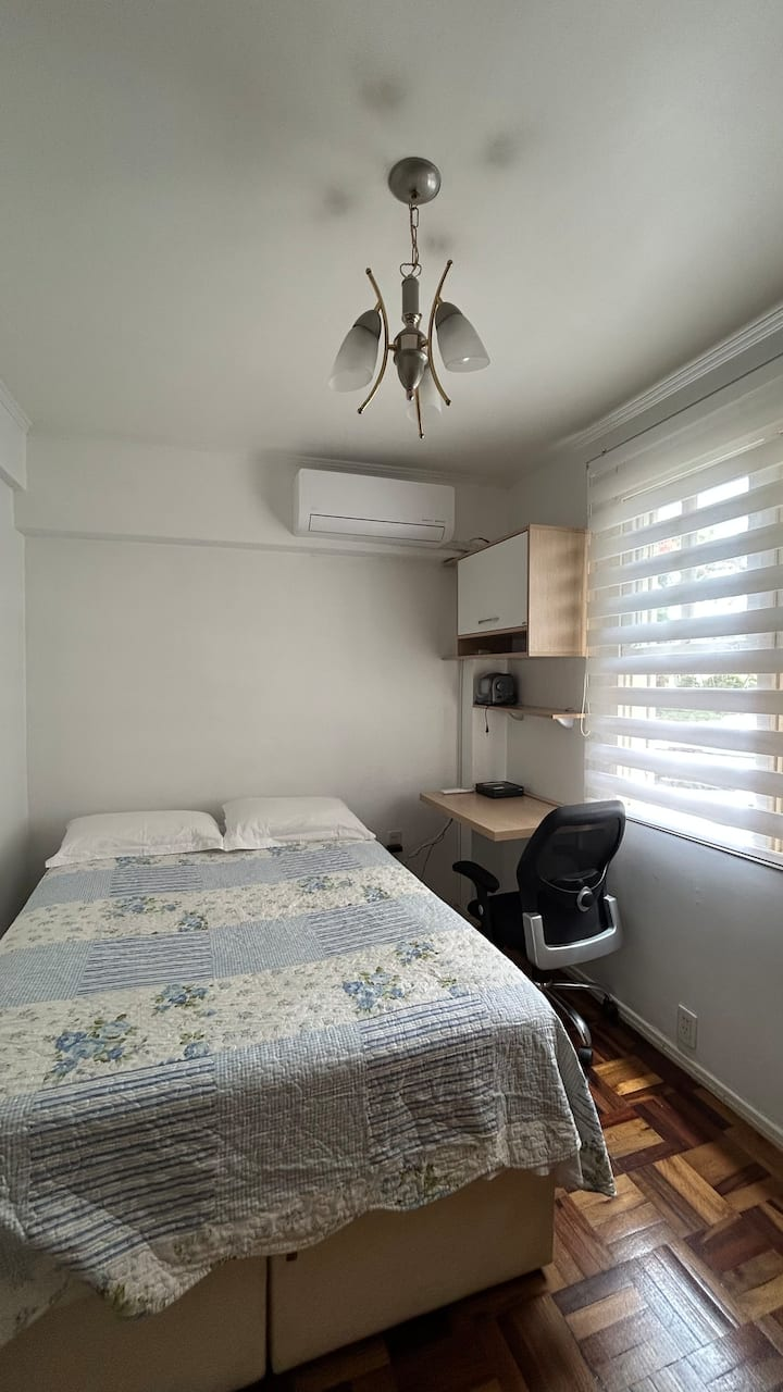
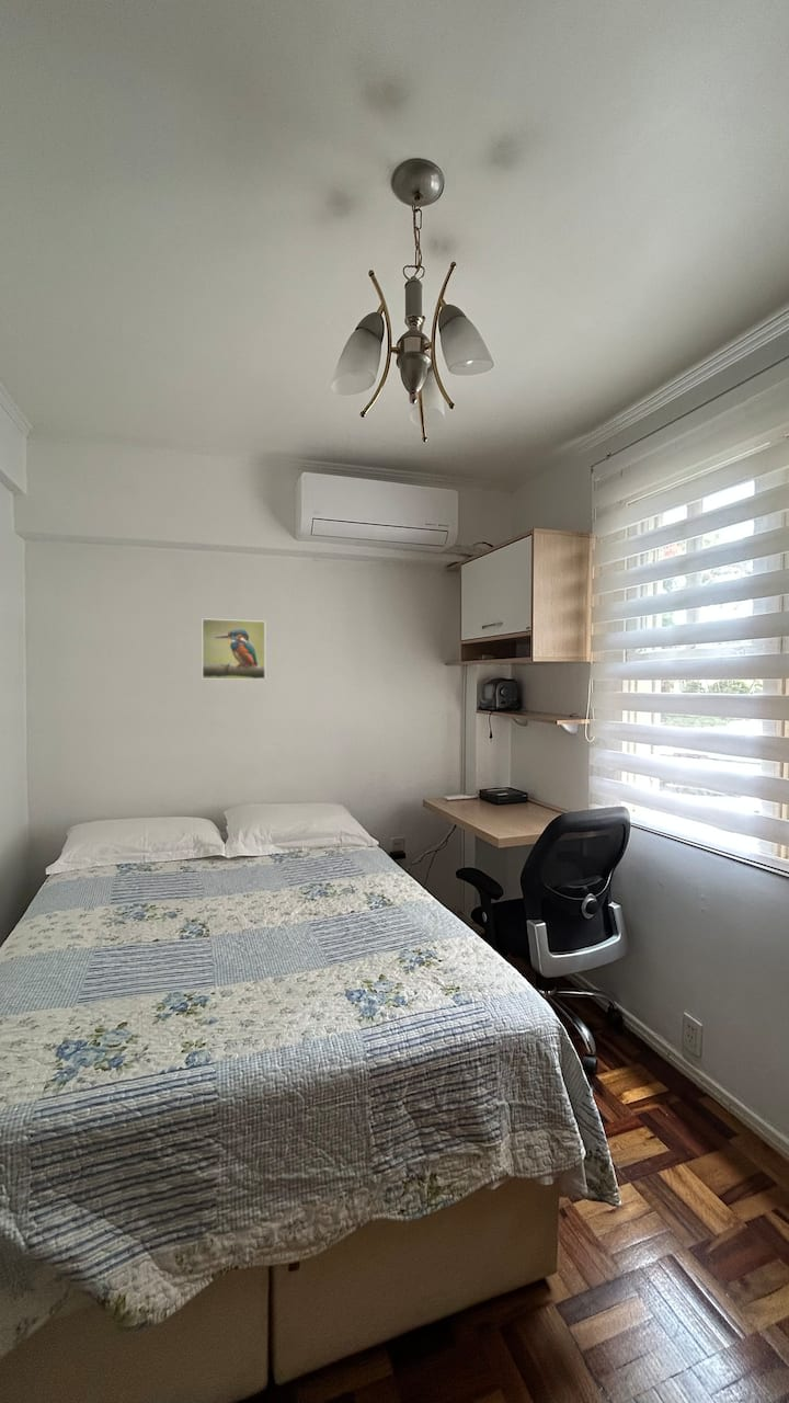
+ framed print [201,617,266,681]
